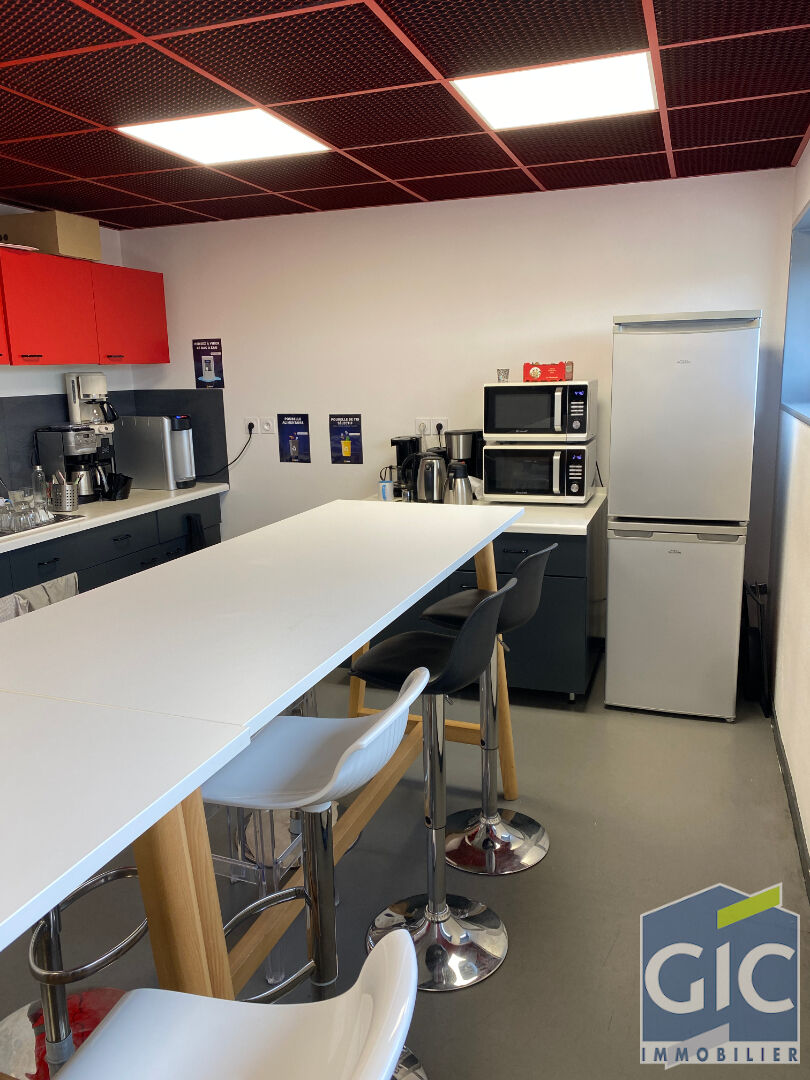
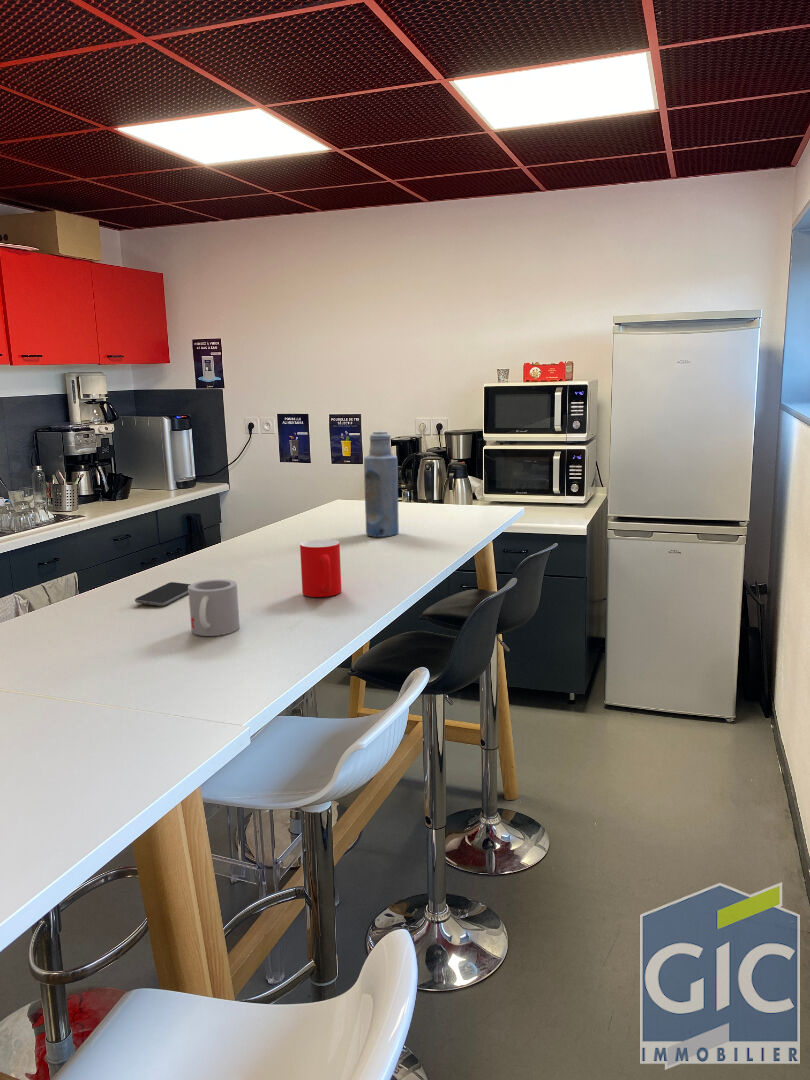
+ cup [299,538,342,598]
+ mug [188,578,241,637]
+ smartphone [134,581,191,607]
+ bottle [363,430,400,538]
